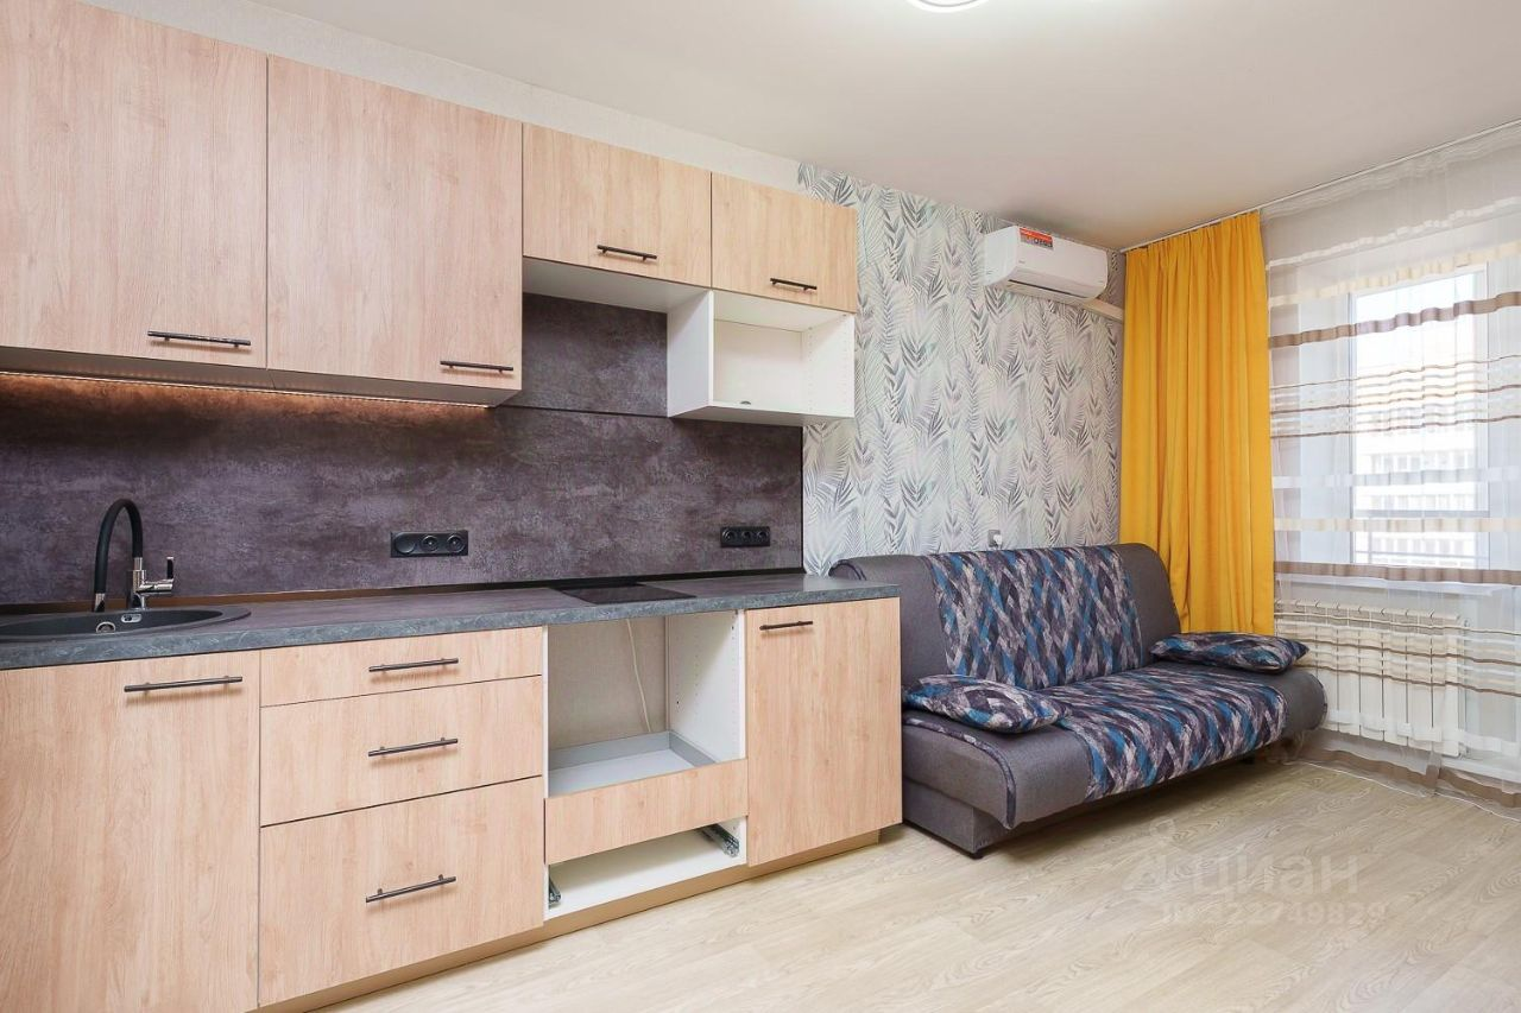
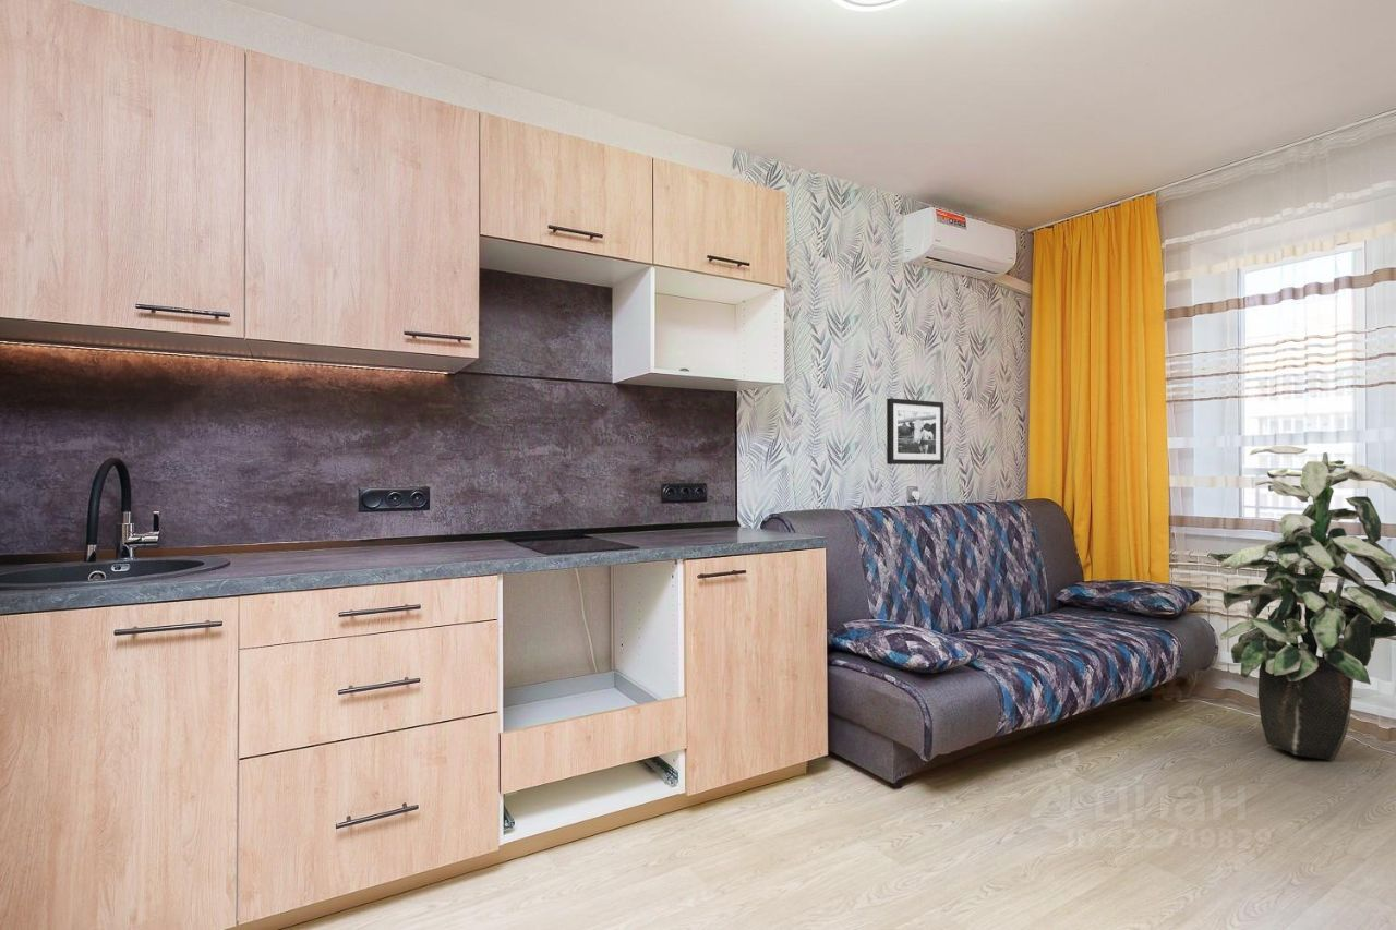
+ picture frame [886,397,946,466]
+ indoor plant [1206,445,1396,761]
